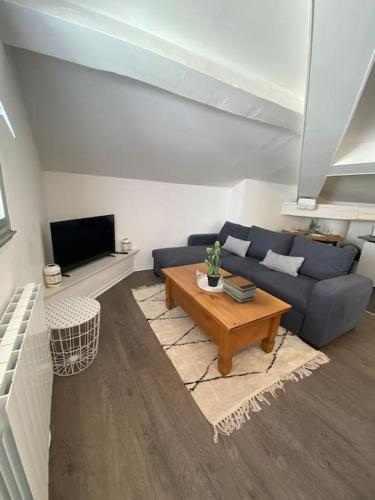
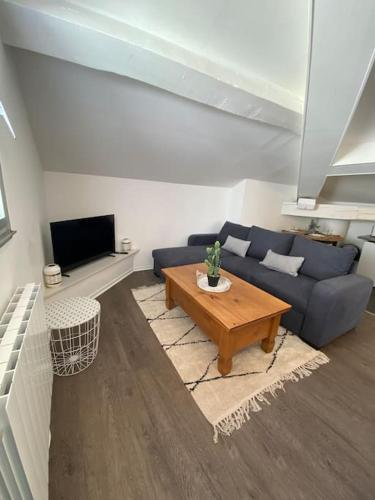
- book stack [221,273,258,304]
